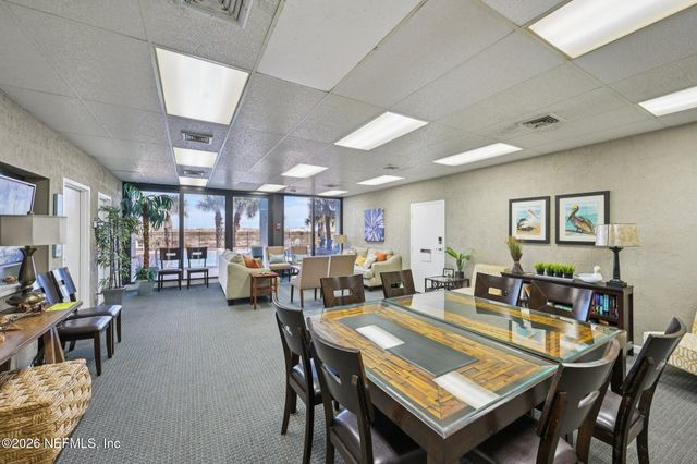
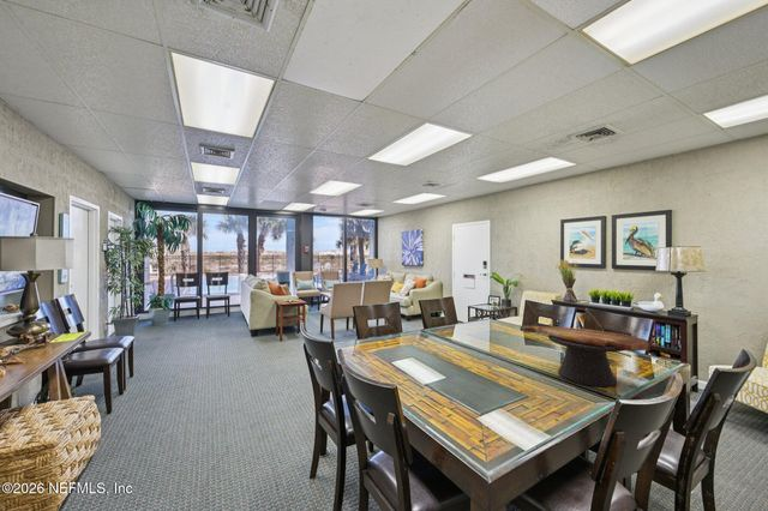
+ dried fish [518,324,653,389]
